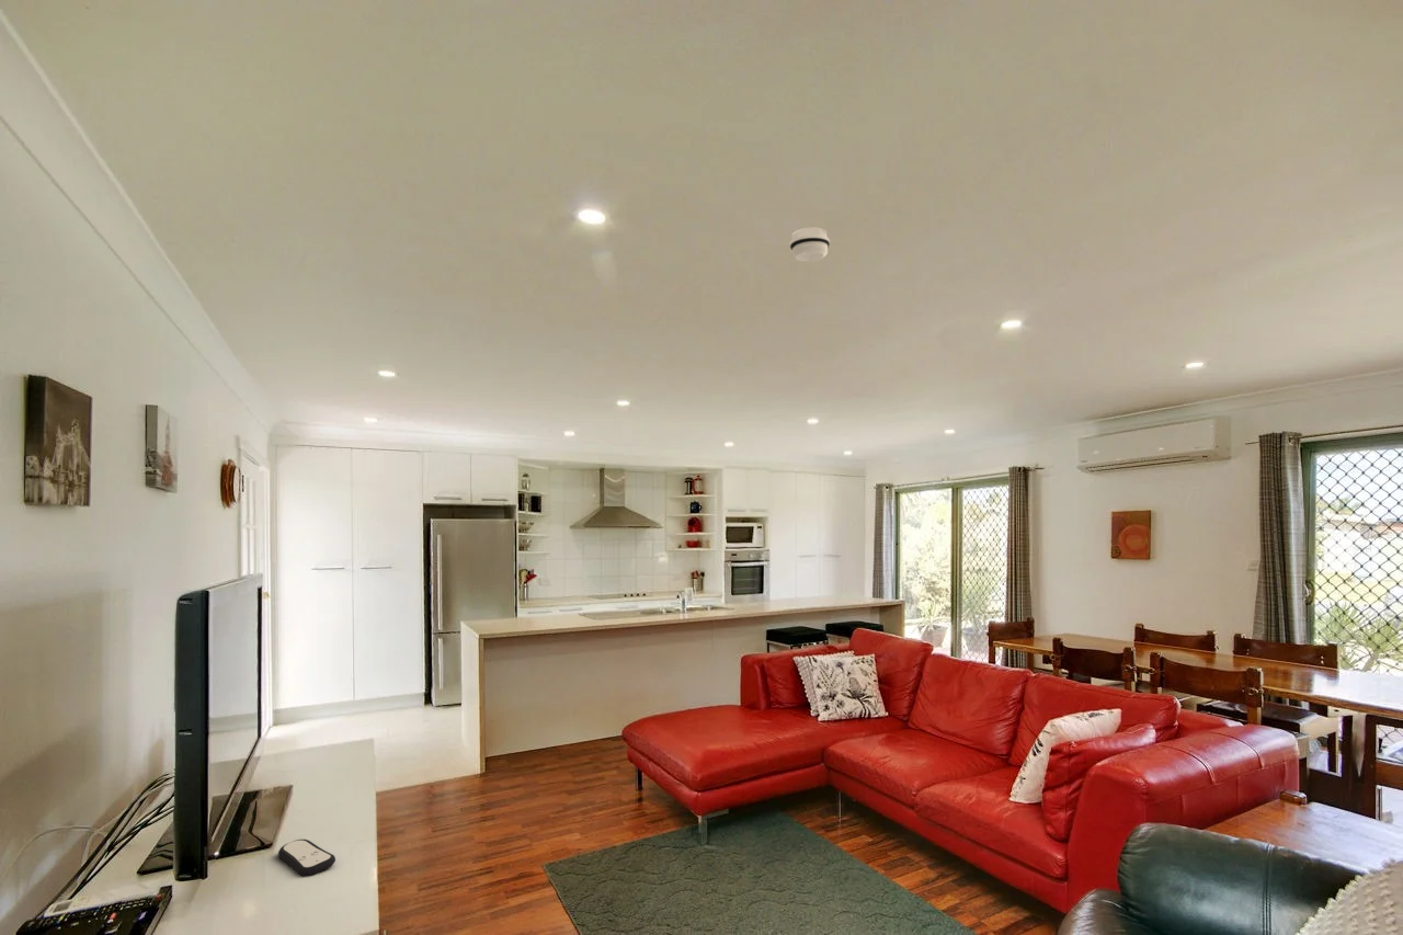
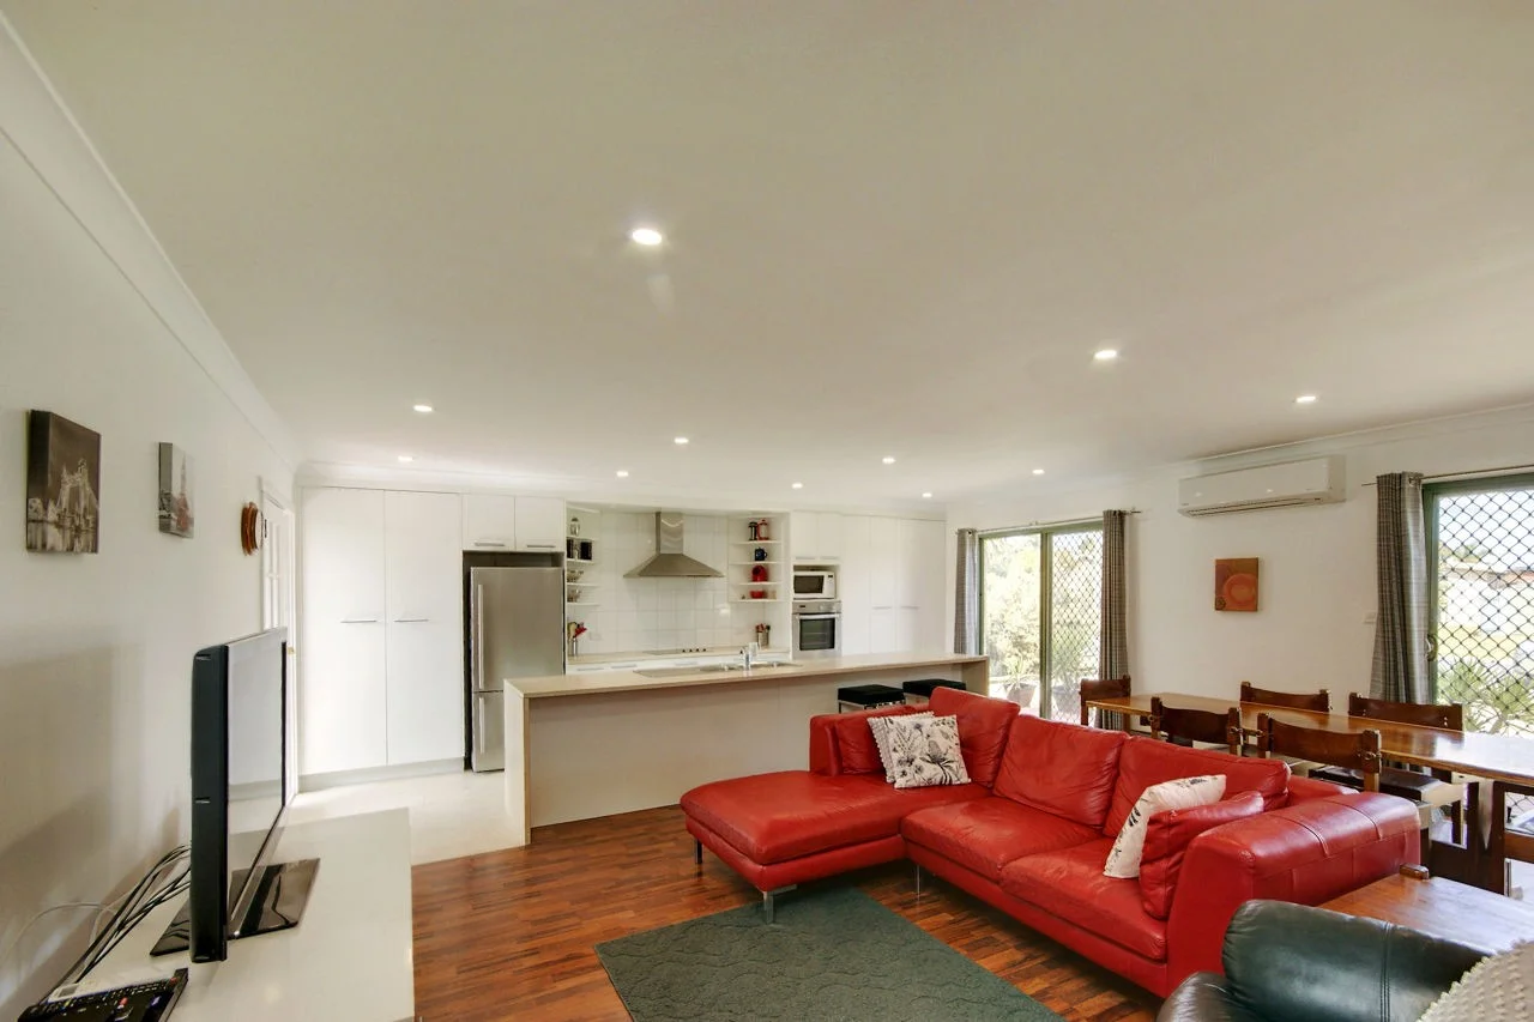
- remote control [277,839,337,877]
- smoke detector [789,227,831,263]
